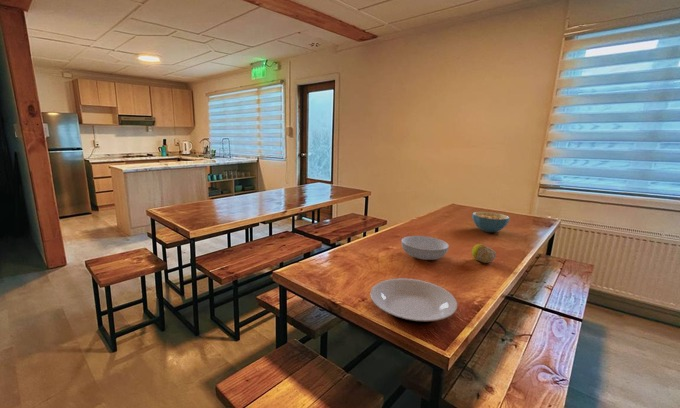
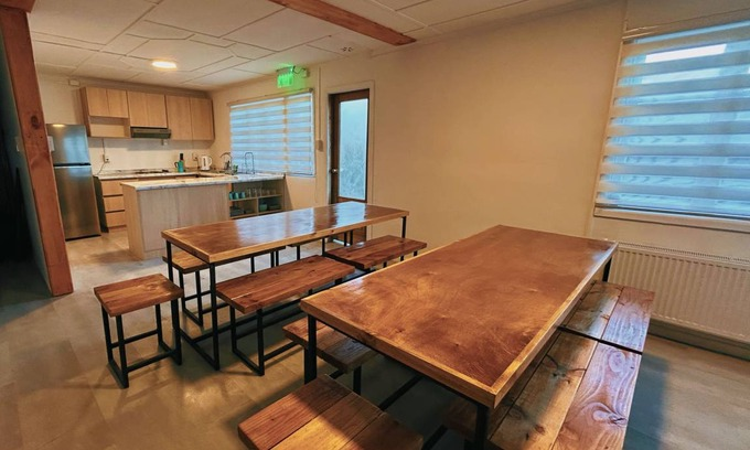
- plate [369,277,458,324]
- fruit [471,243,497,264]
- serving bowl [400,235,450,261]
- cereal bowl [471,211,511,233]
